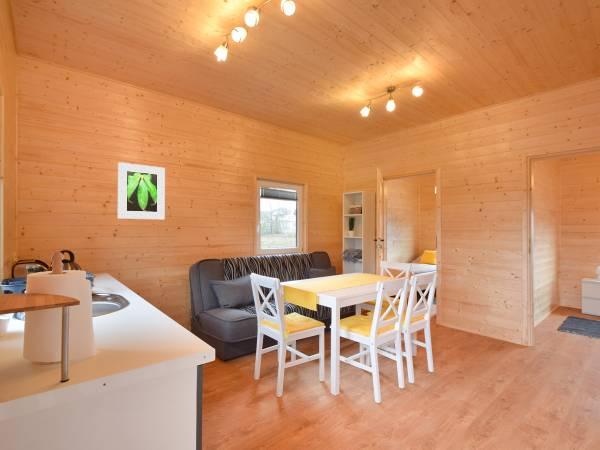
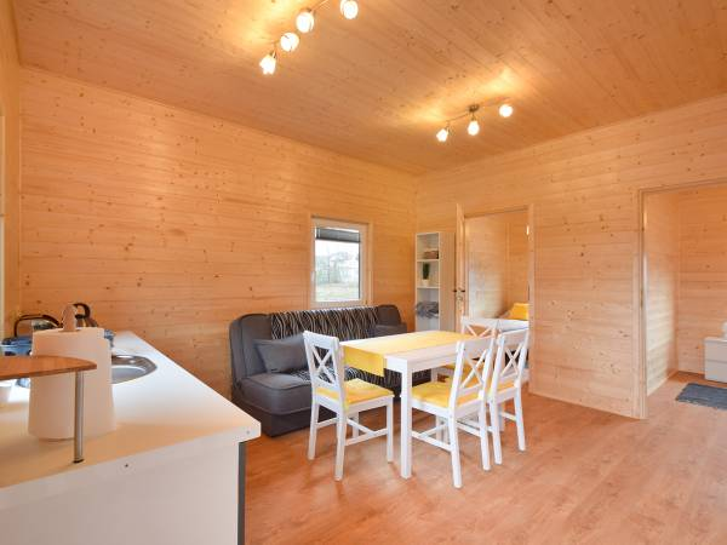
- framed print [117,161,166,220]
